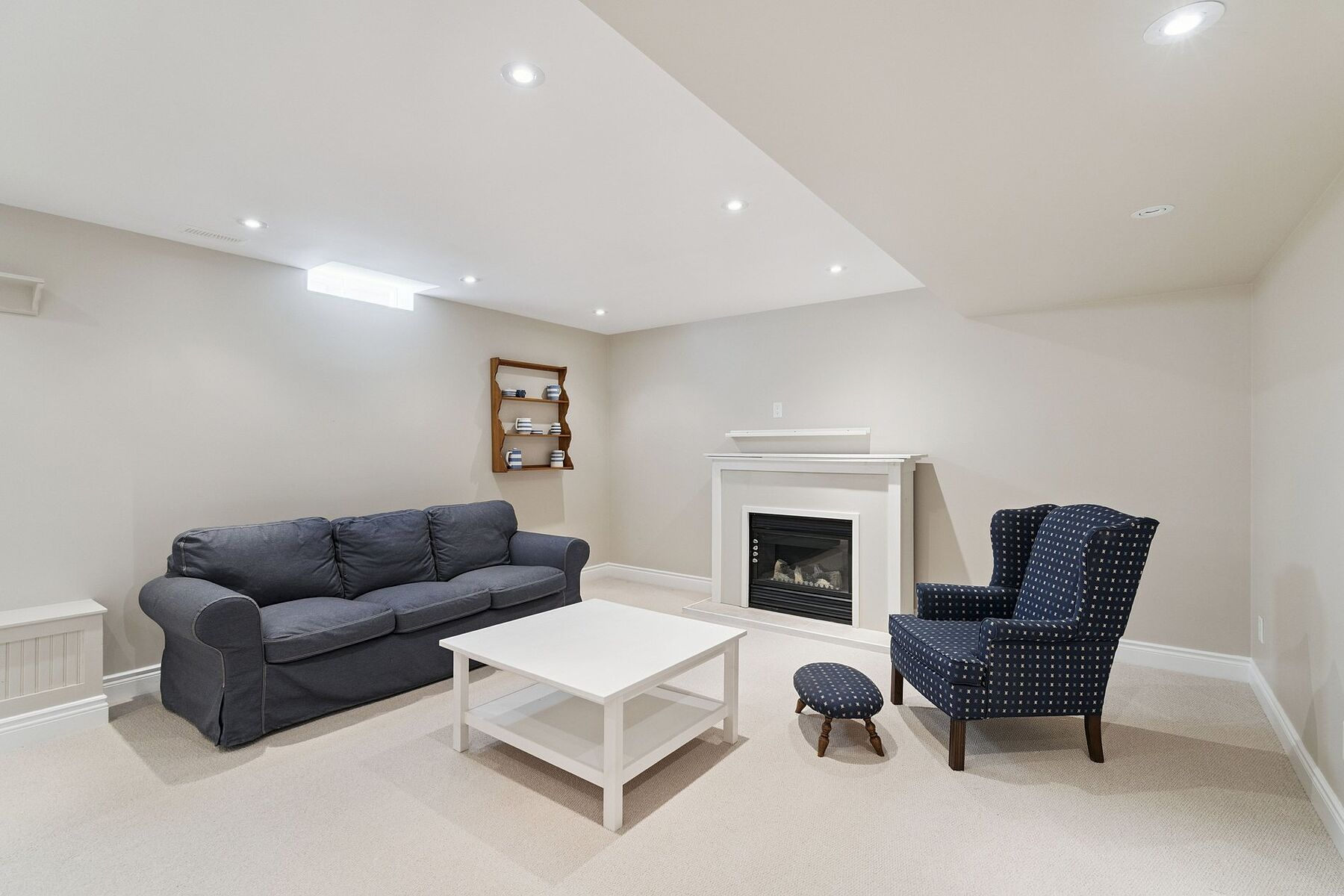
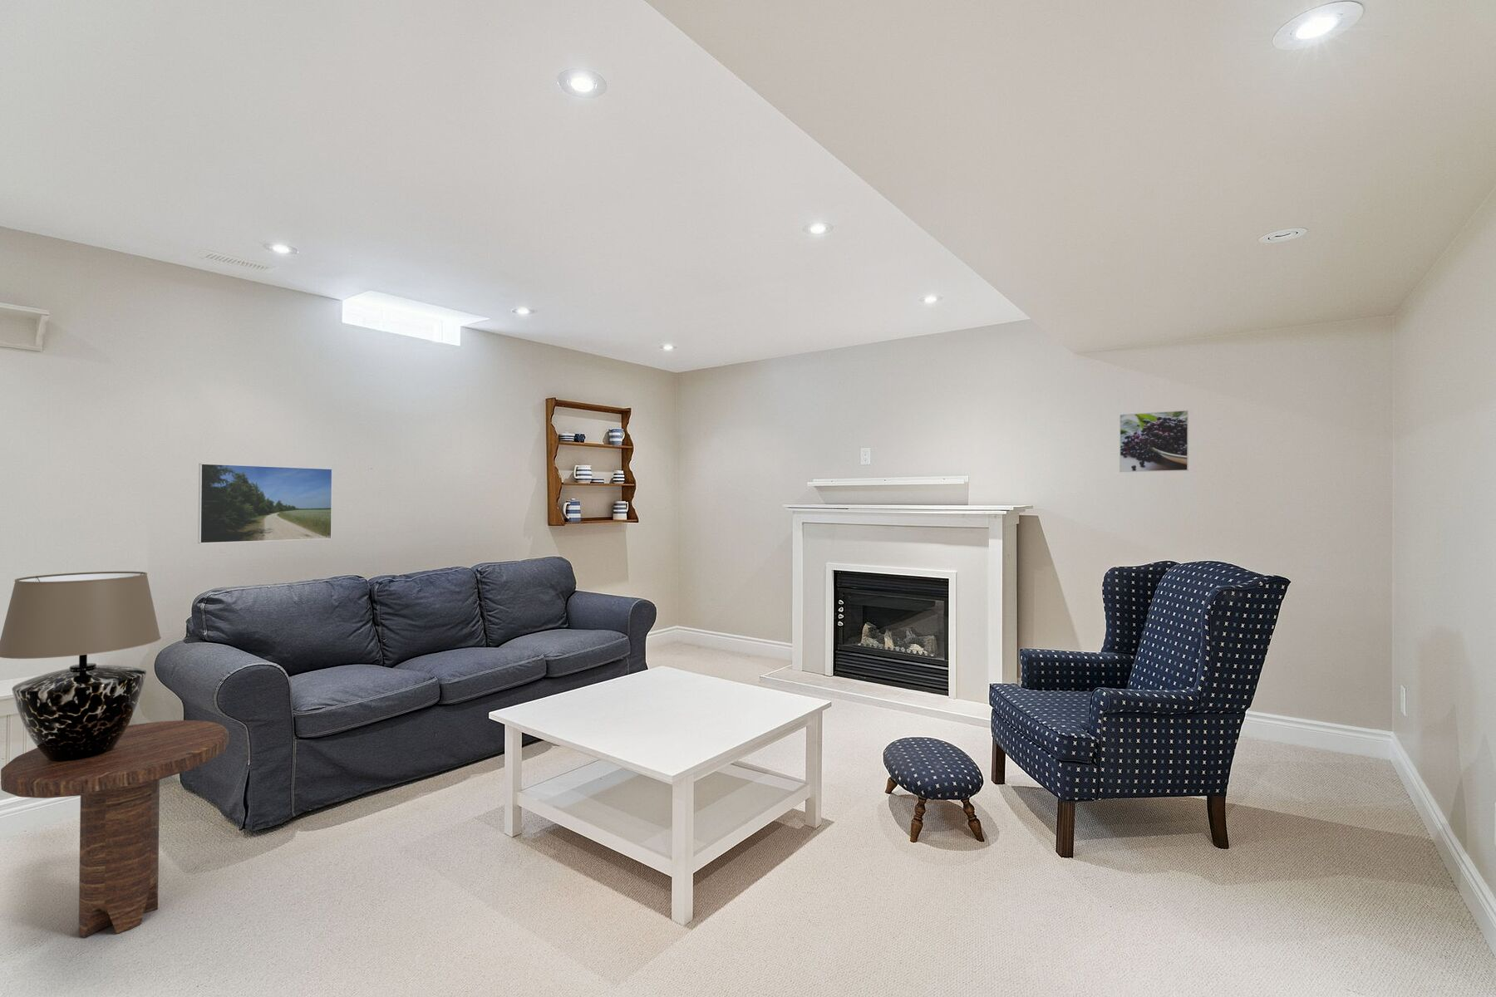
+ table lamp [0,571,163,762]
+ side table [0,720,229,939]
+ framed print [197,463,333,544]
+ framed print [1119,409,1189,473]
